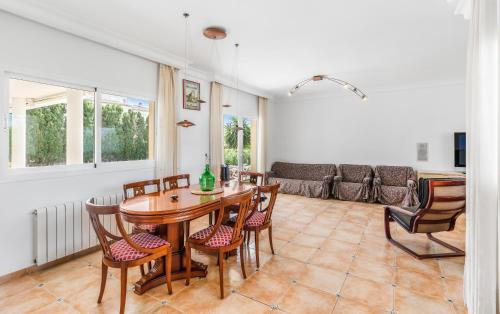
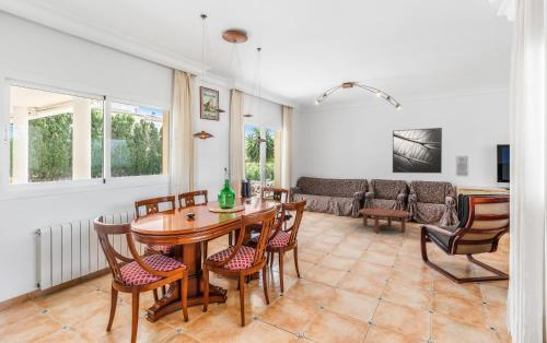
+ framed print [392,127,443,175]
+ coffee table [358,208,410,234]
